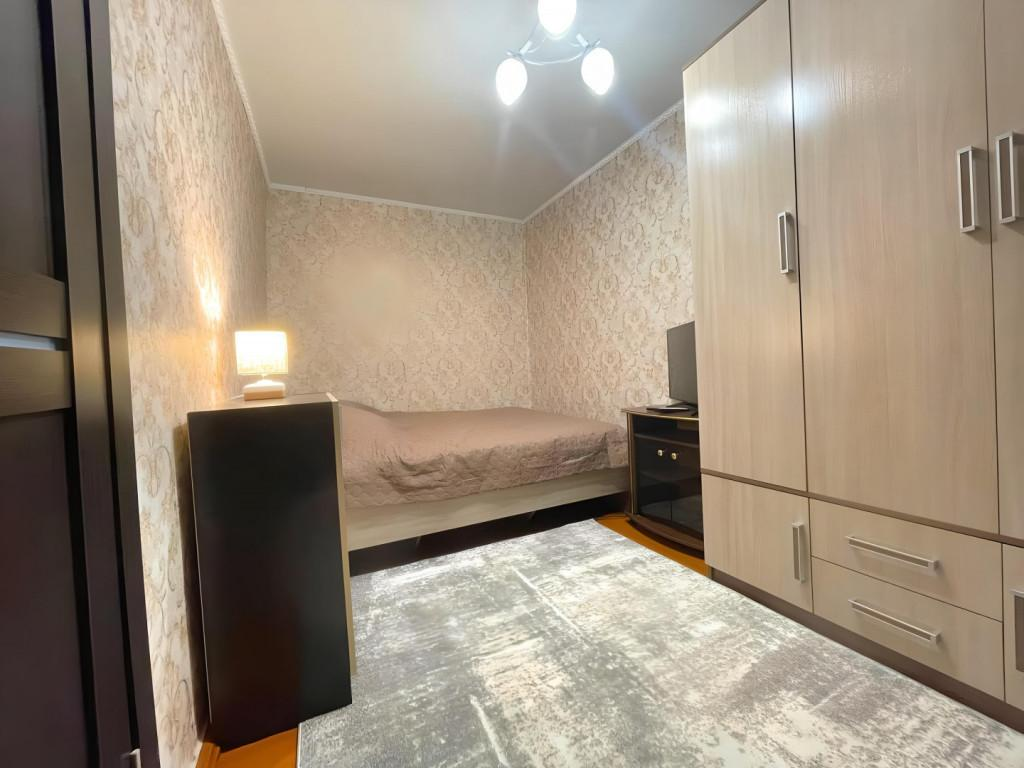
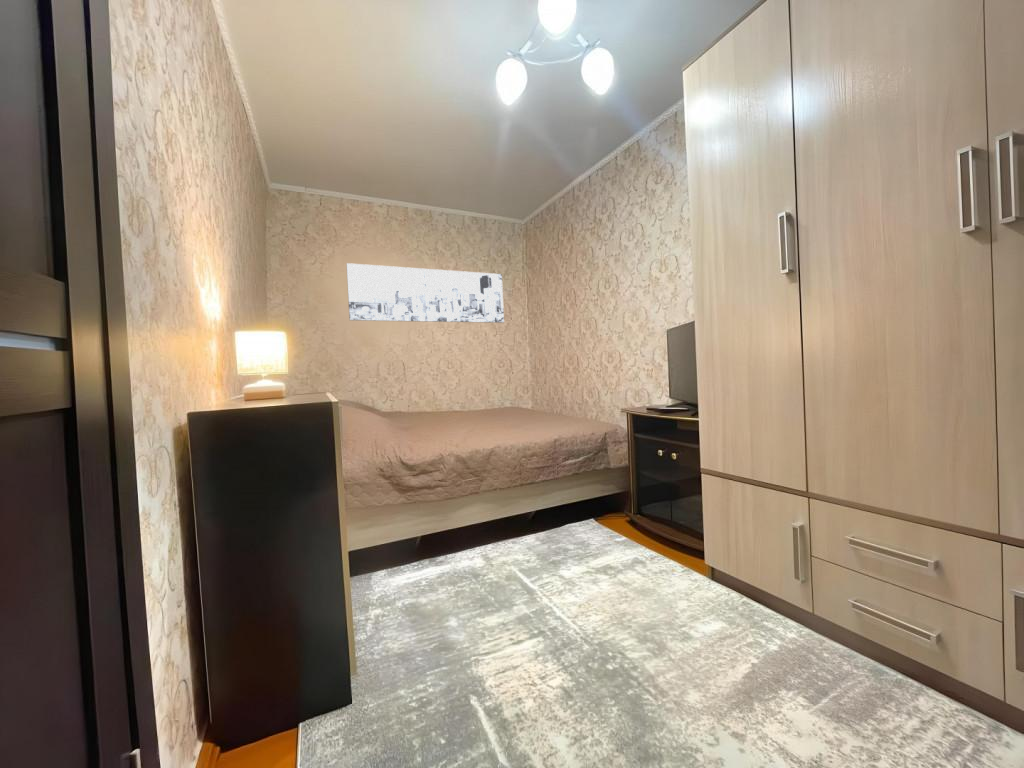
+ wall art [345,262,505,324]
